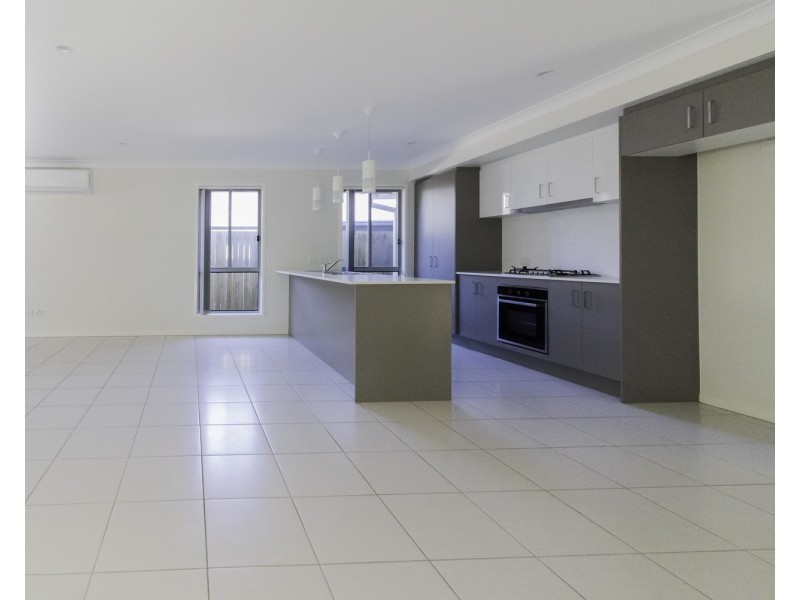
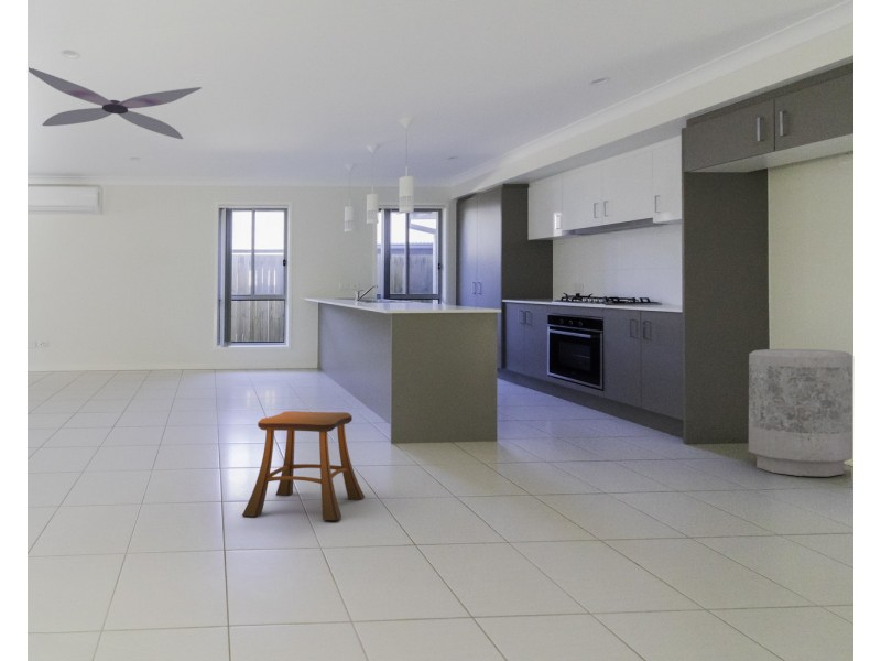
+ ceiling fan [28,66,203,140]
+ trash can [748,348,853,478]
+ stool [241,410,366,521]
